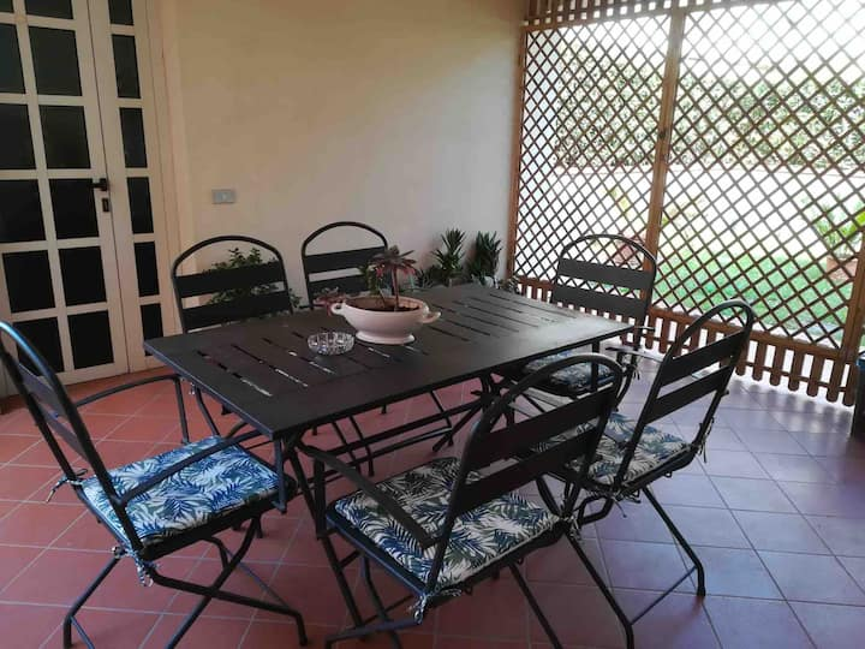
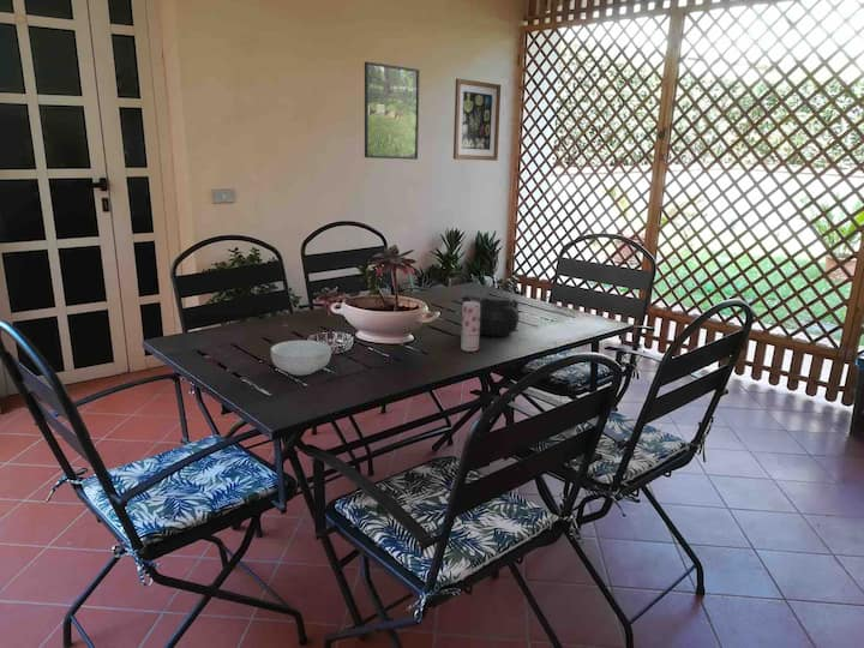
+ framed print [364,60,420,161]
+ teapot [460,294,521,337]
+ wall art [452,78,502,162]
+ beverage can [460,300,480,353]
+ cereal bowl [270,340,332,377]
